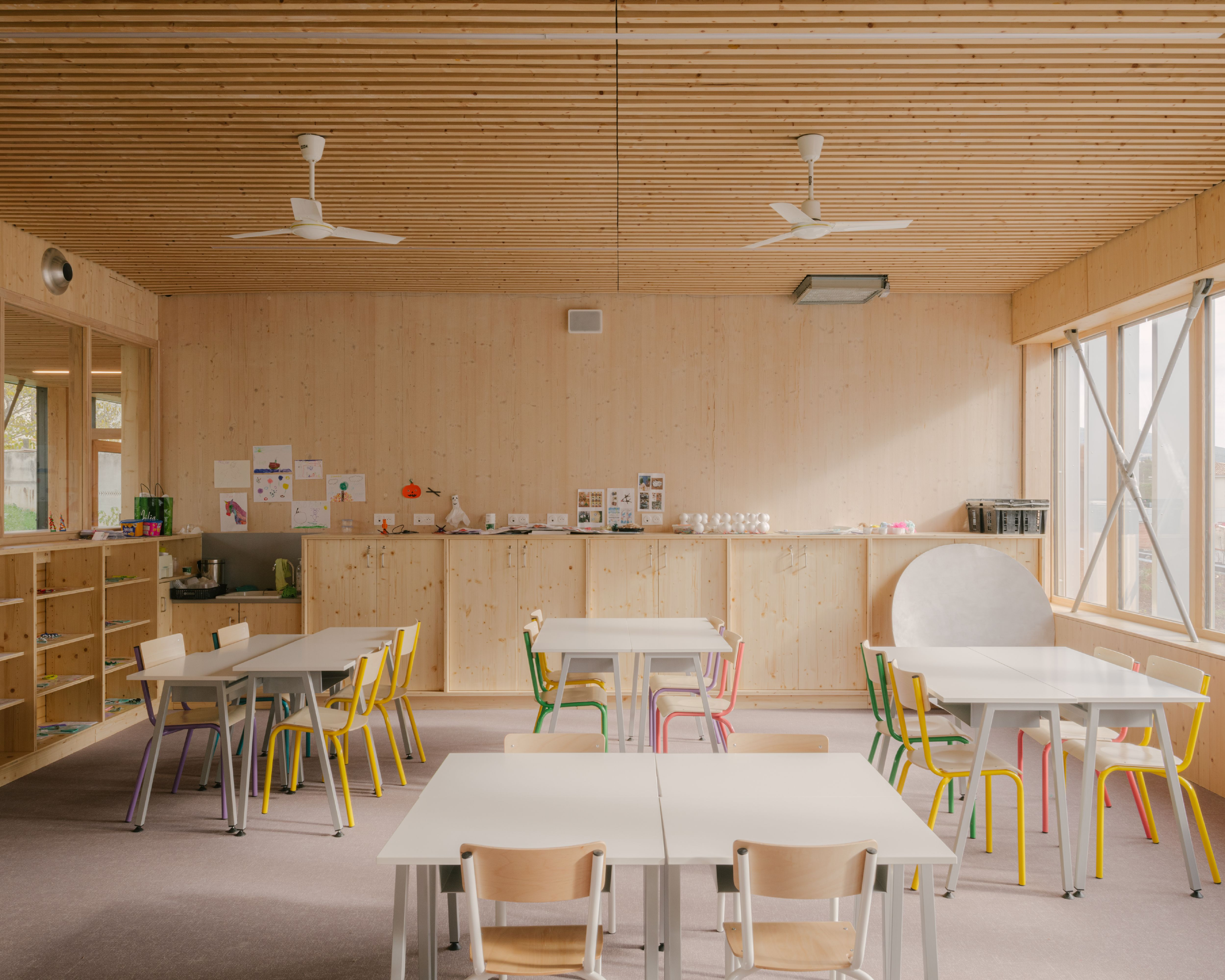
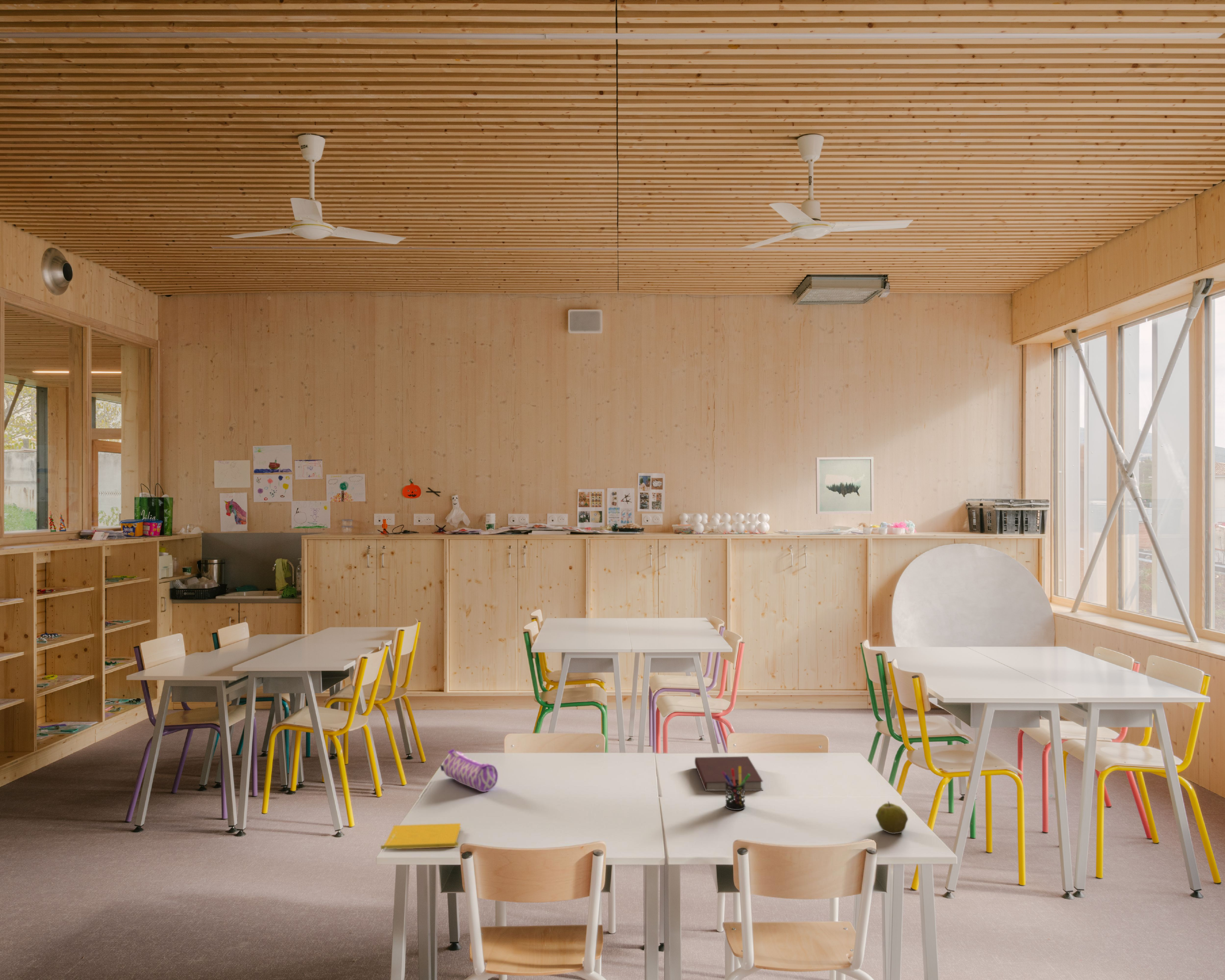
+ pencil case [440,749,498,792]
+ apple [875,801,908,834]
+ pen holder [722,766,750,810]
+ wall art [815,457,874,514]
+ notebook [694,756,764,791]
+ folder [380,823,461,850]
